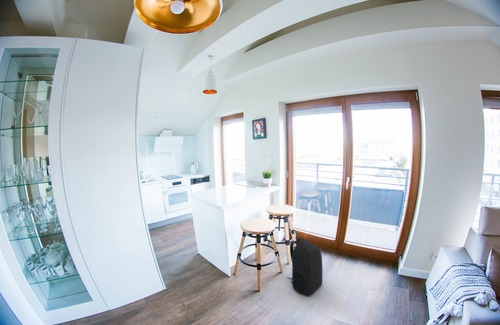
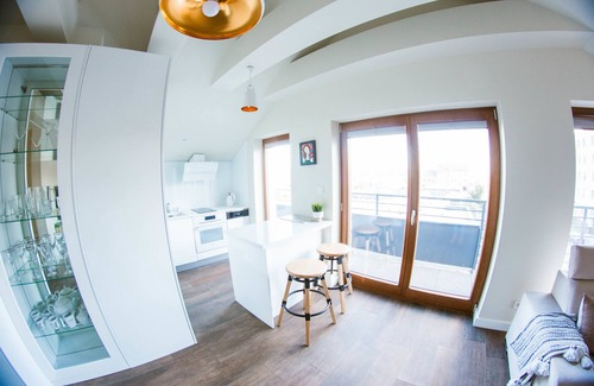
- backpack [286,236,323,297]
